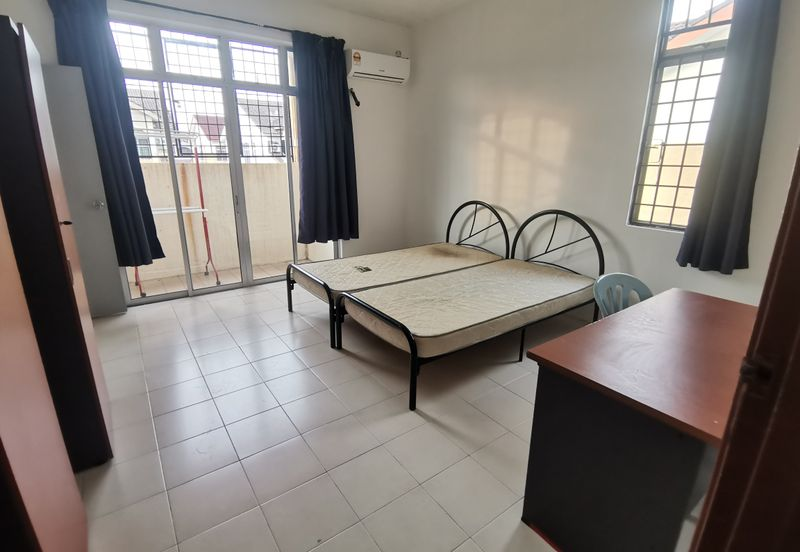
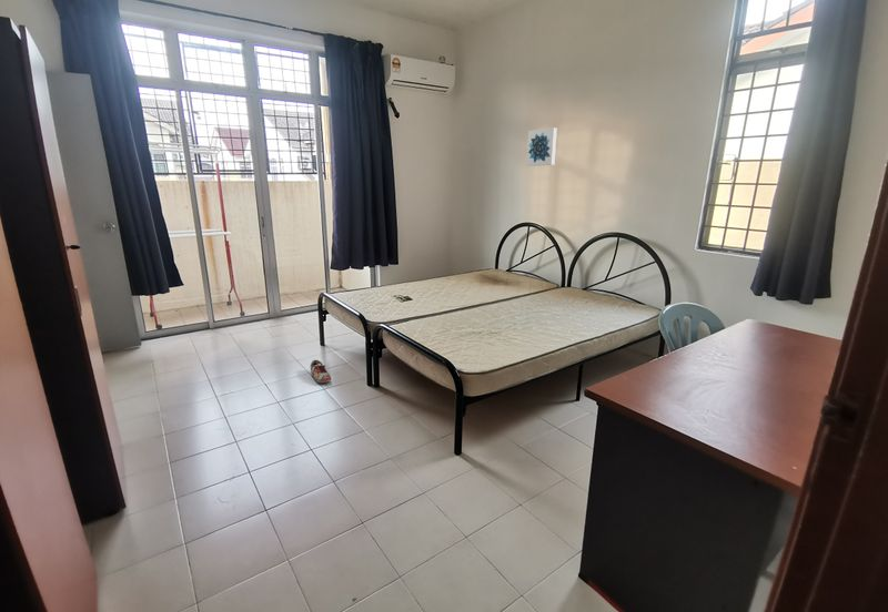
+ shoe [310,359,332,384]
+ wall art [525,126,558,167]
